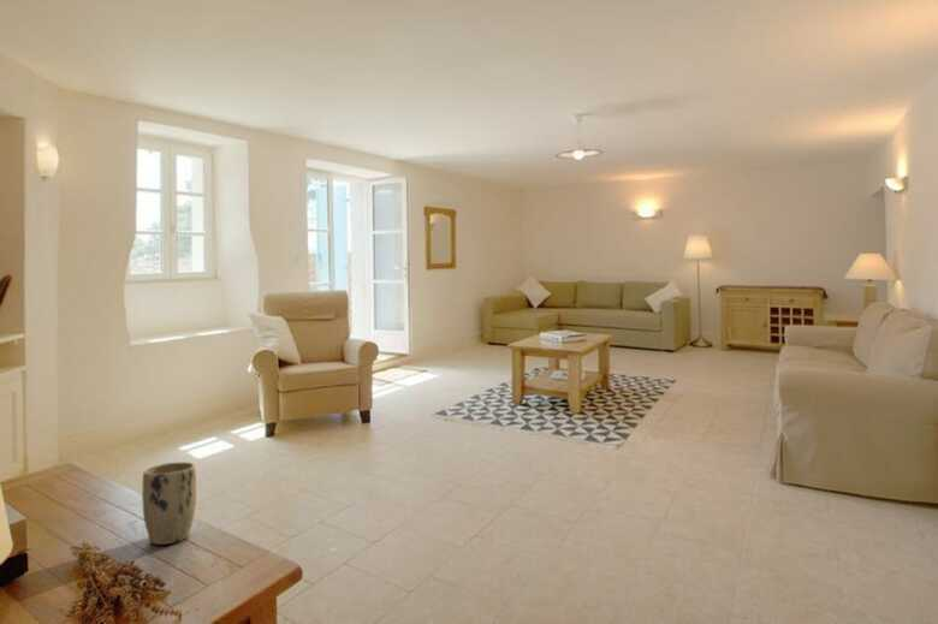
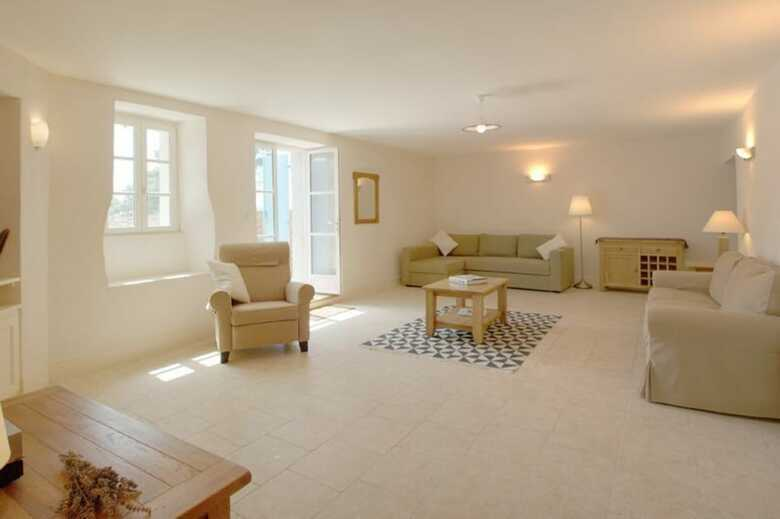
- plant pot [141,460,197,546]
